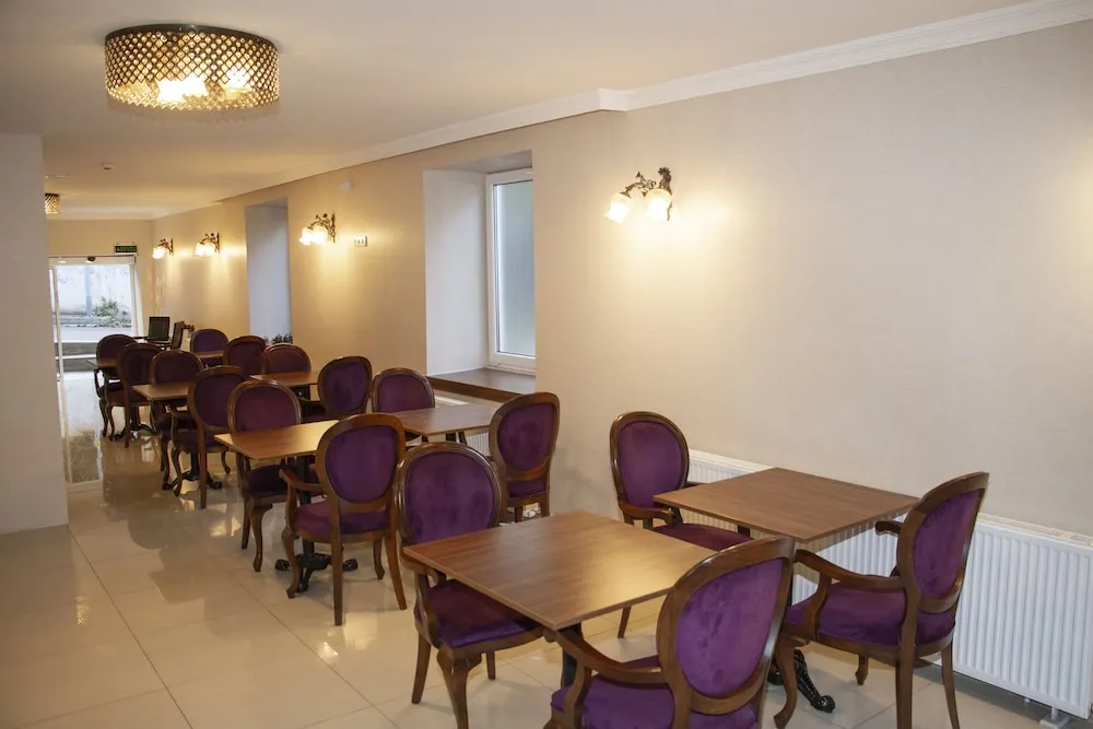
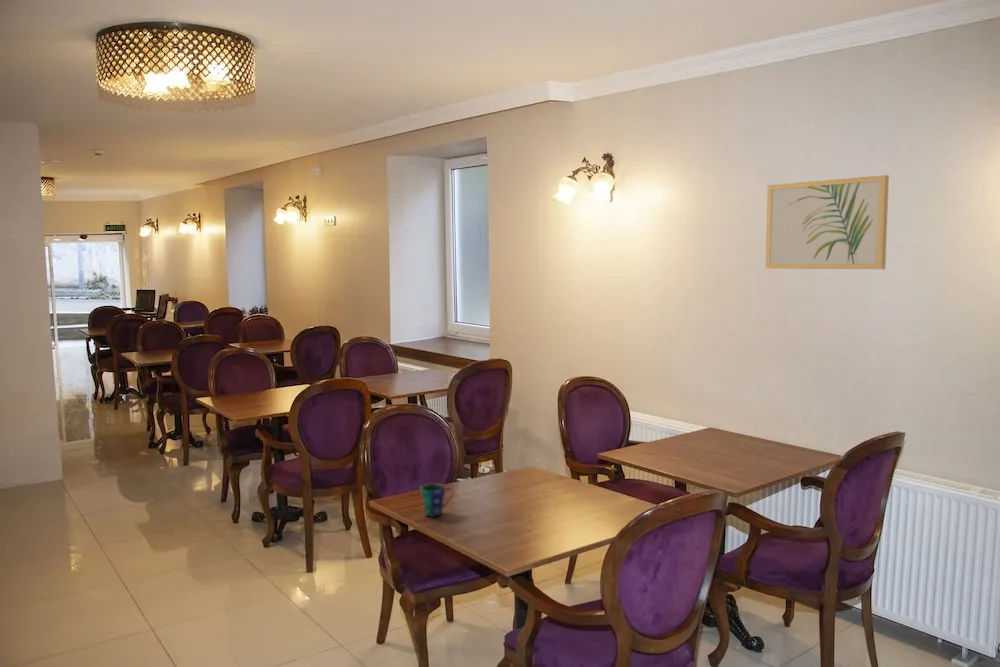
+ wall art [765,174,890,270]
+ cup [419,482,454,517]
